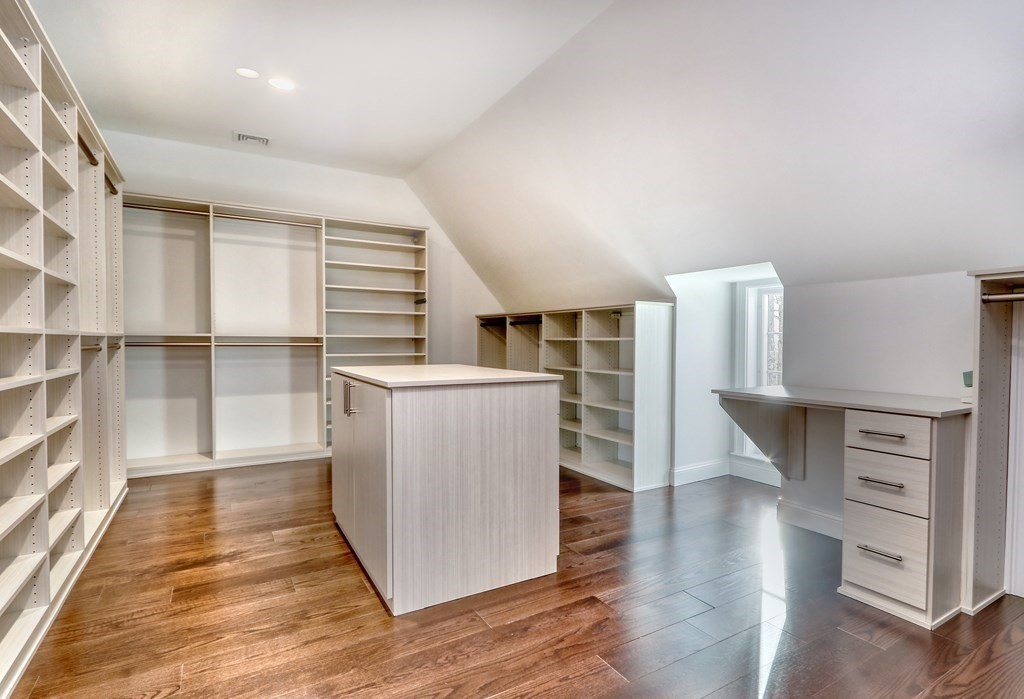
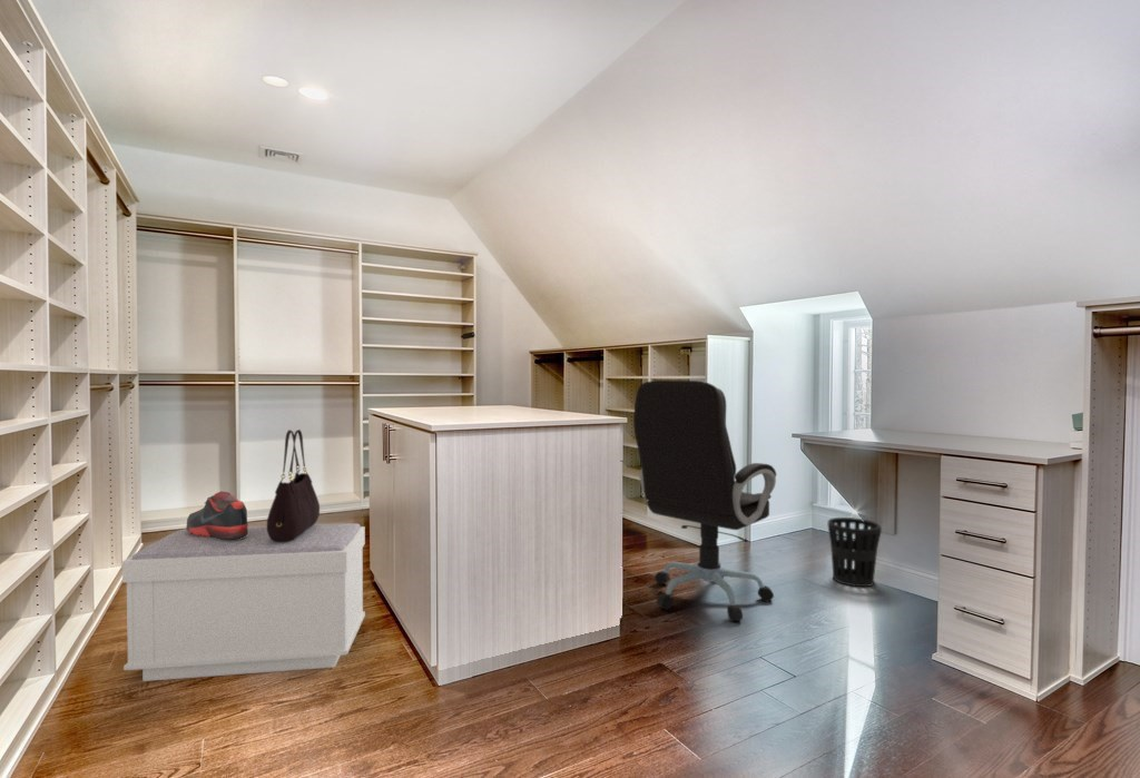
+ office chair [632,380,777,622]
+ shoe [185,490,249,540]
+ handbag [266,429,321,541]
+ wastebasket [827,516,883,588]
+ bench [121,522,366,682]
